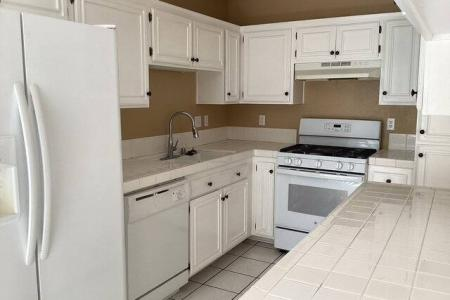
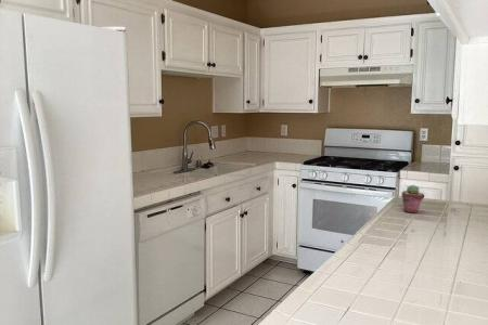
+ potted succulent [400,184,425,213]
